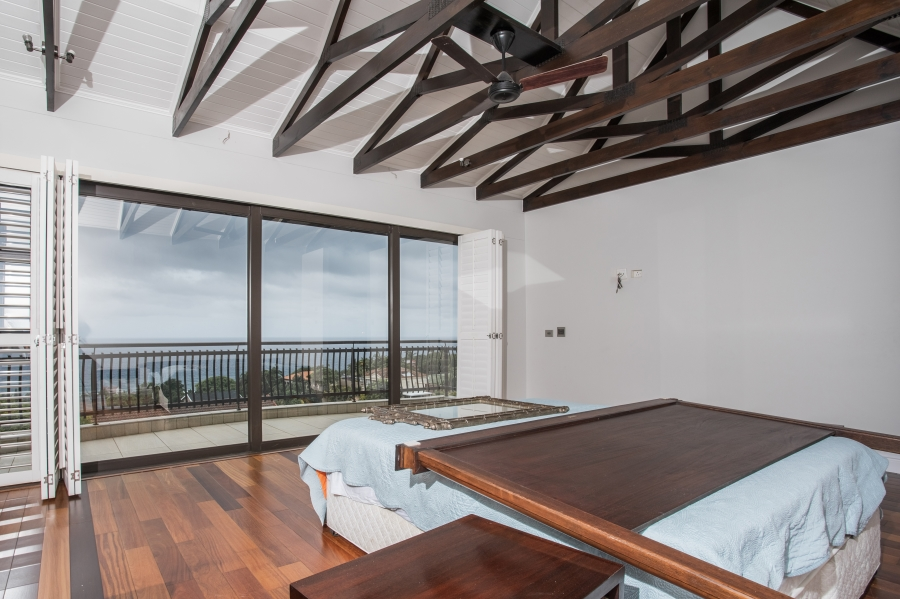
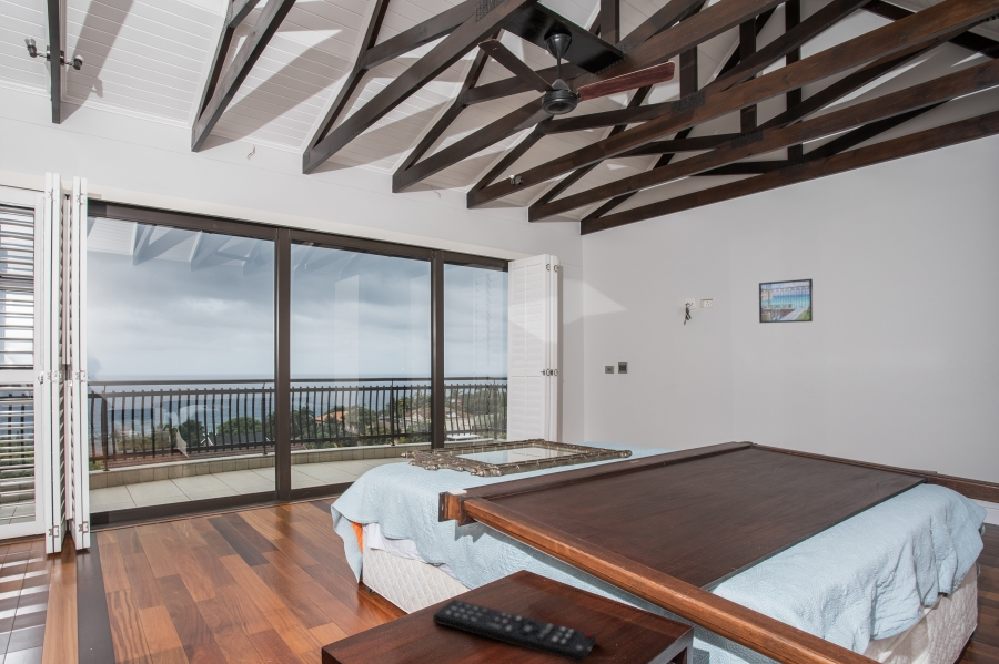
+ remote control [432,597,597,664]
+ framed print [758,278,814,324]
